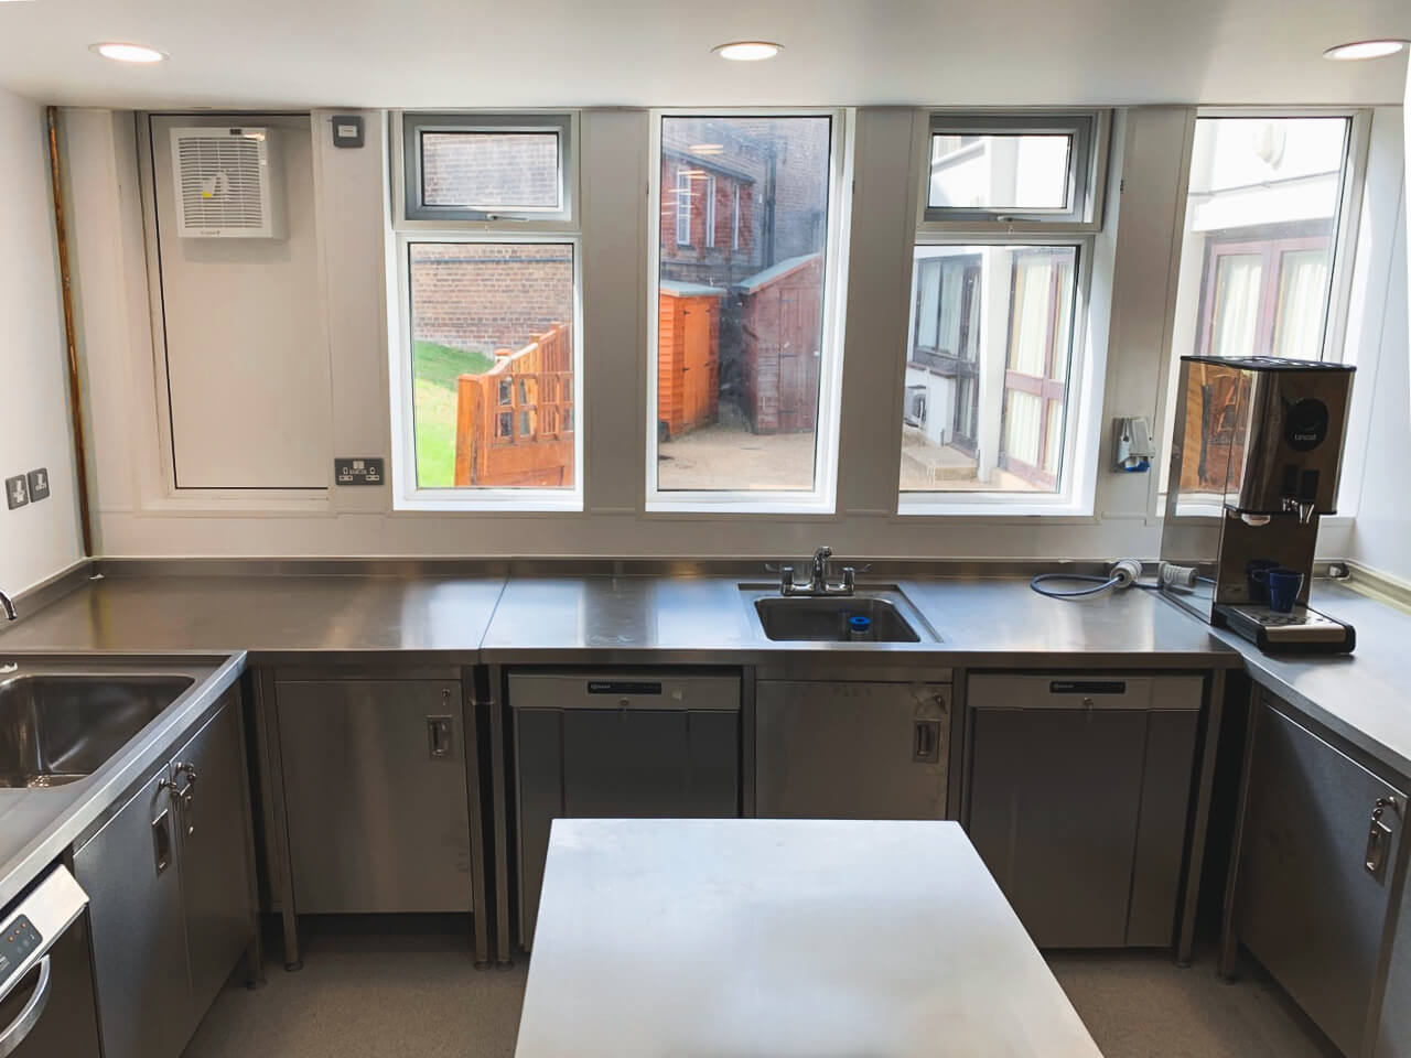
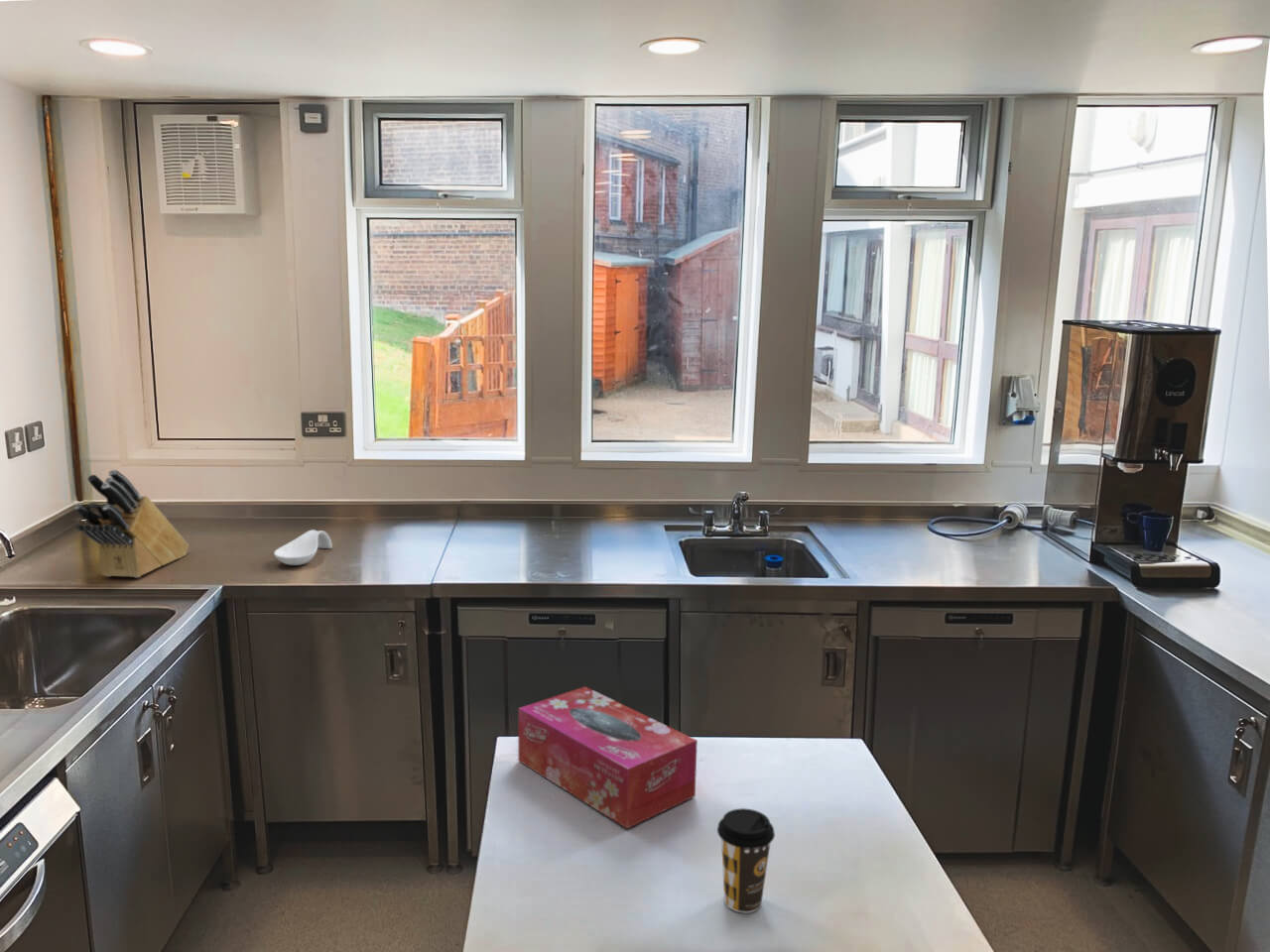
+ coffee cup [716,807,776,913]
+ tissue box [517,685,699,829]
+ spoon rest [273,529,333,566]
+ knife block [73,468,191,578]
